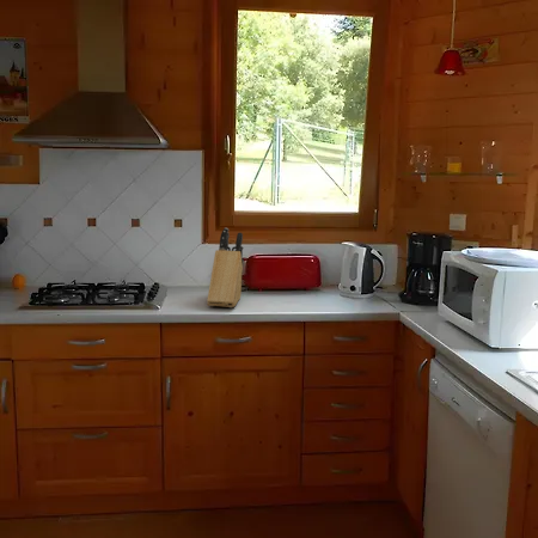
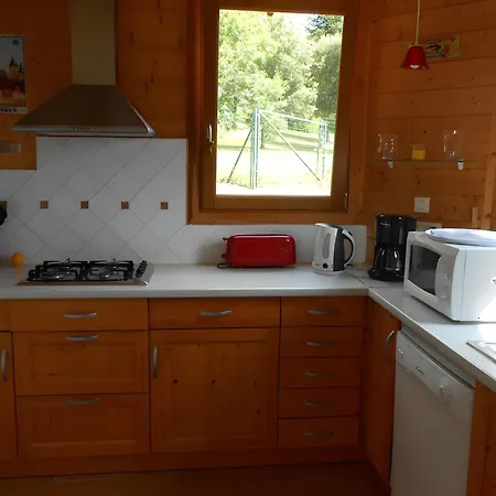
- knife block [206,227,245,308]
